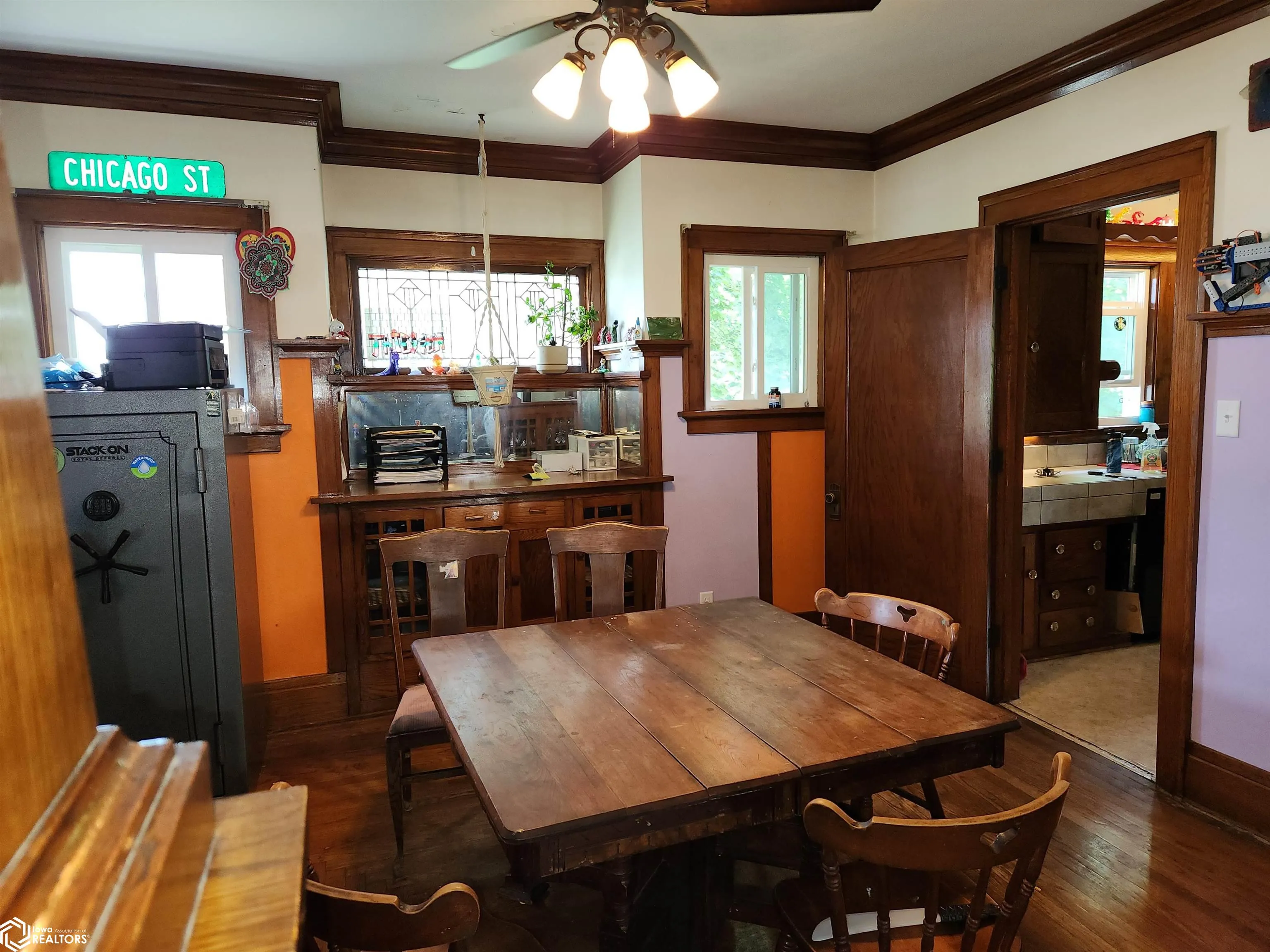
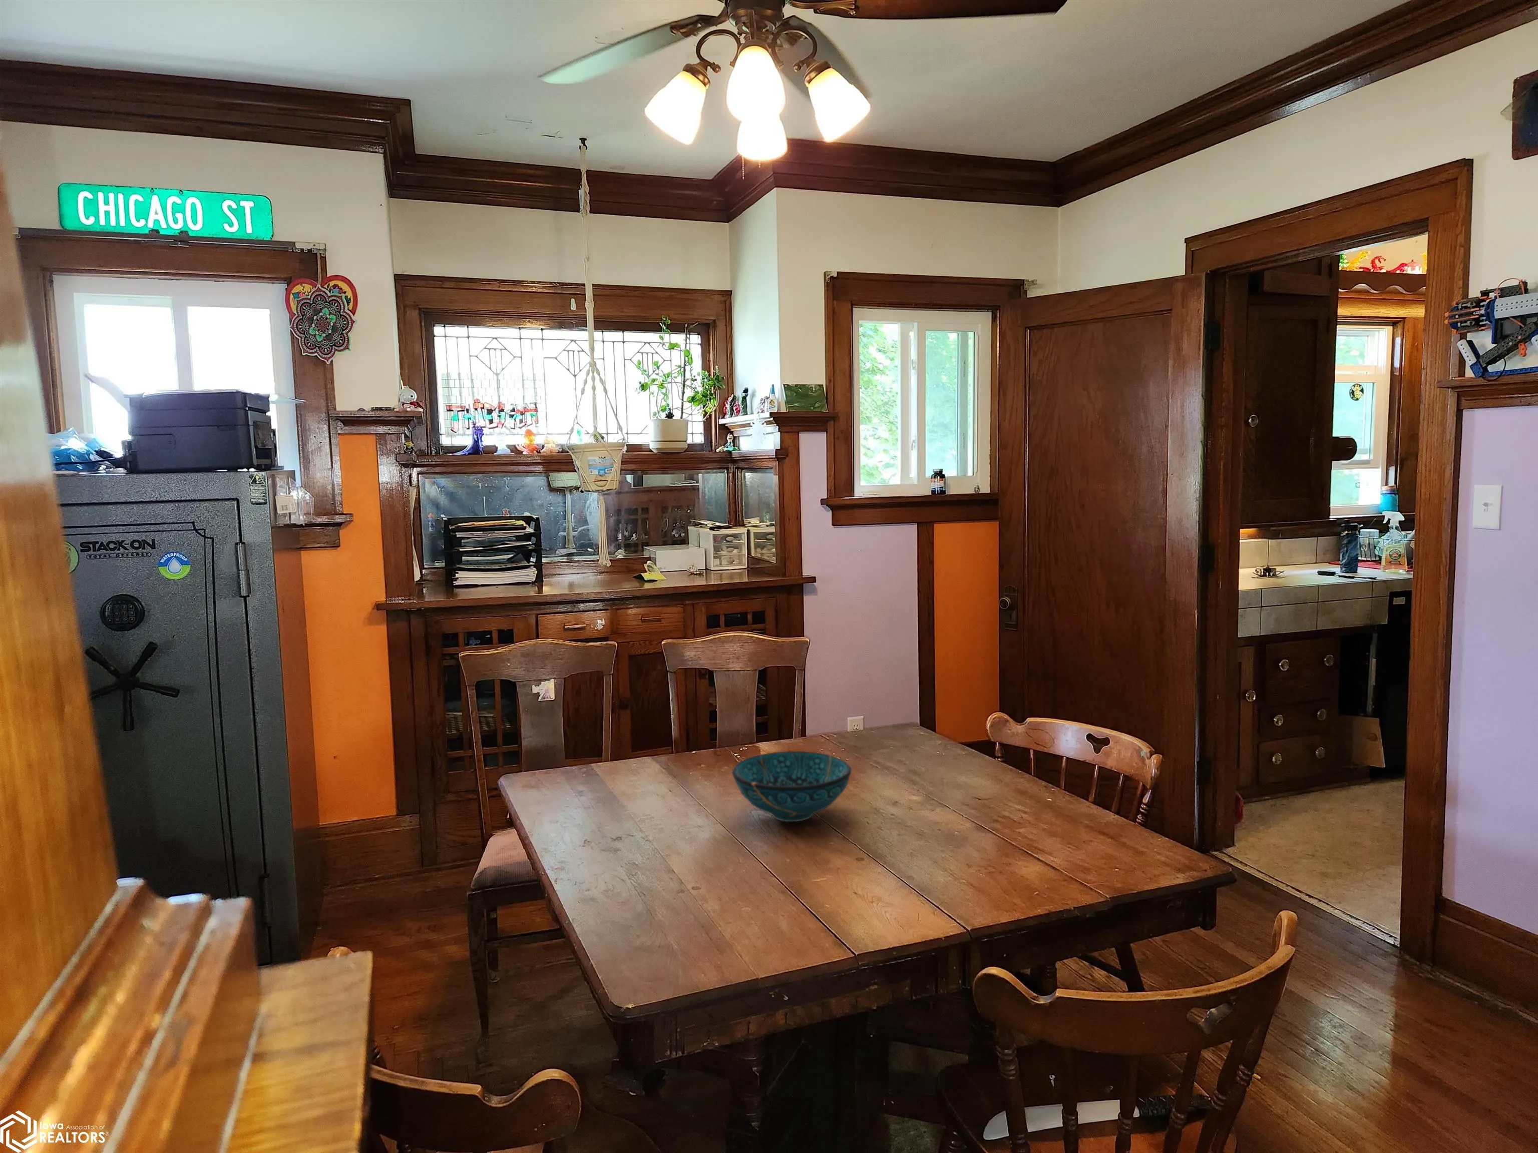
+ decorative bowl [731,751,853,822]
